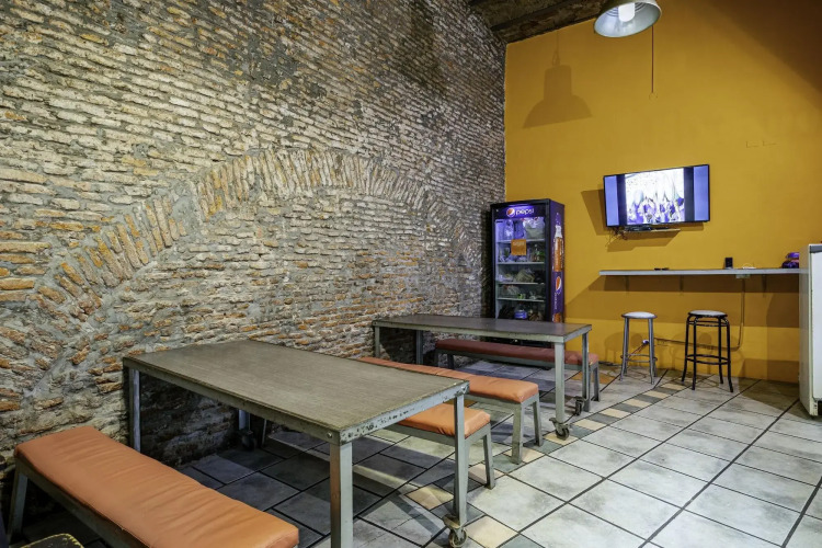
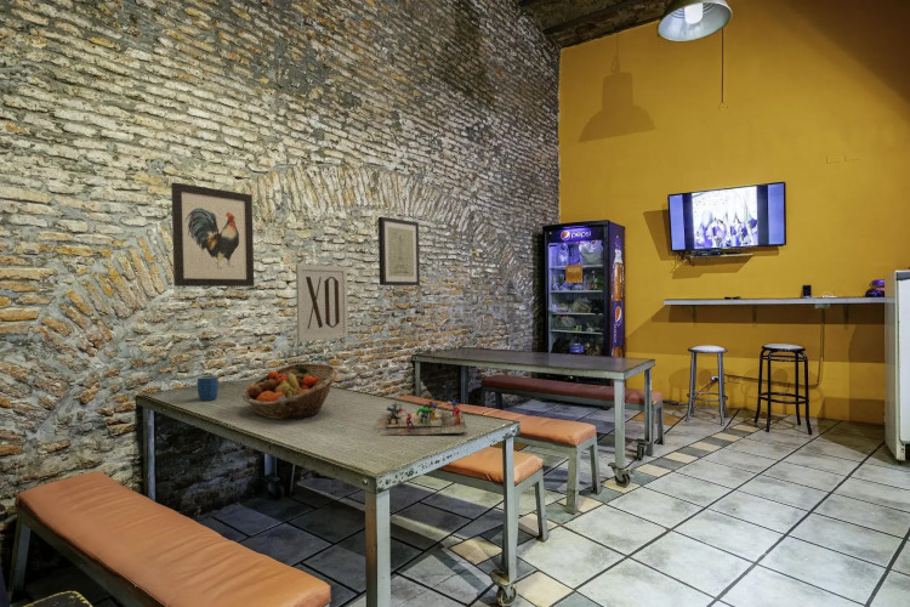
+ fruit basket [241,362,340,421]
+ board game [372,399,468,437]
+ wall art [377,216,421,287]
+ mug [197,374,220,402]
+ wall art [170,181,255,288]
+ wall art [295,263,349,344]
